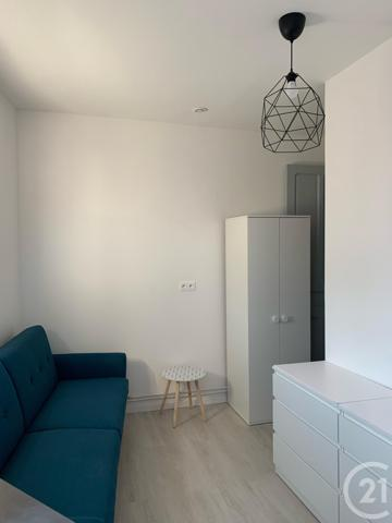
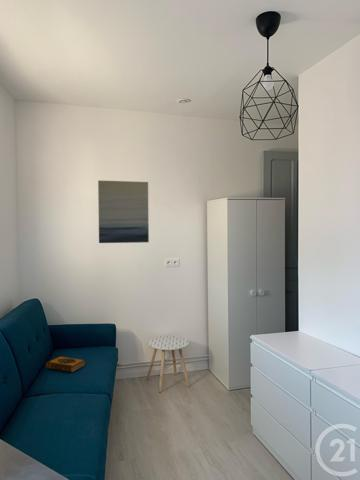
+ hardback book [45,355,86,374]
+ wall art [97,179,150,244]
